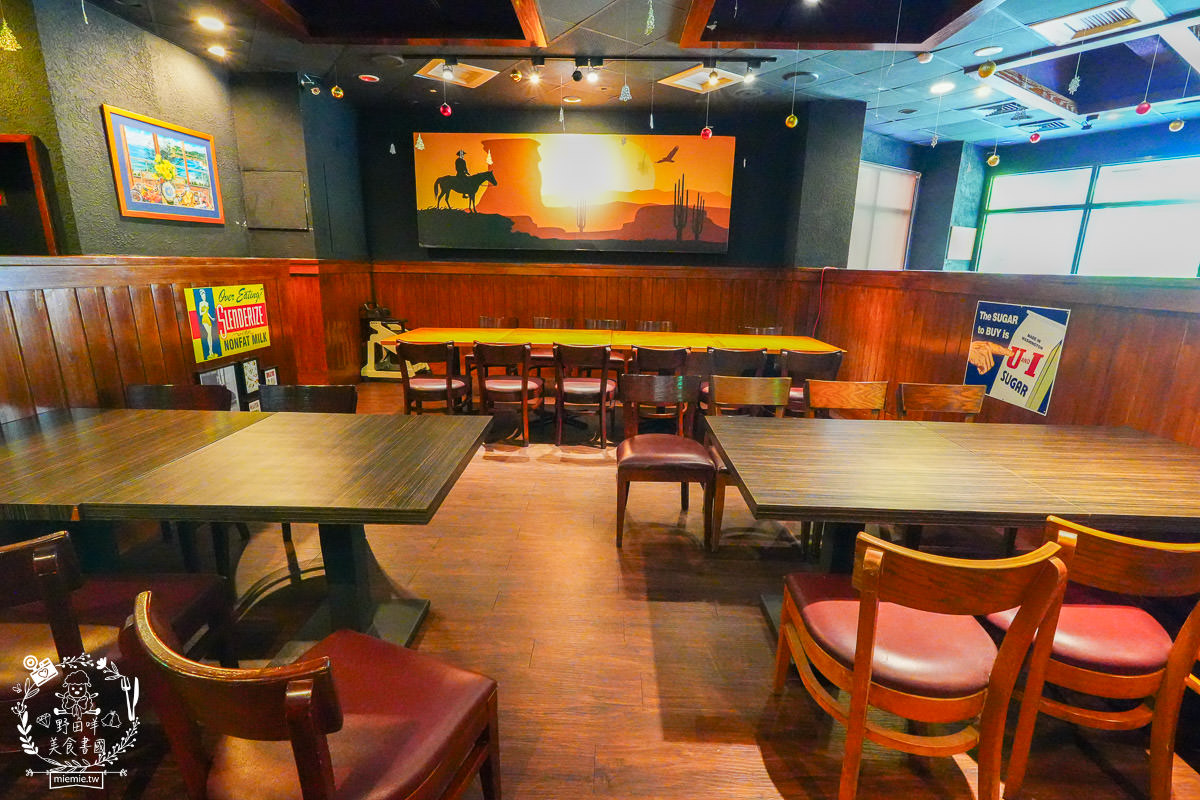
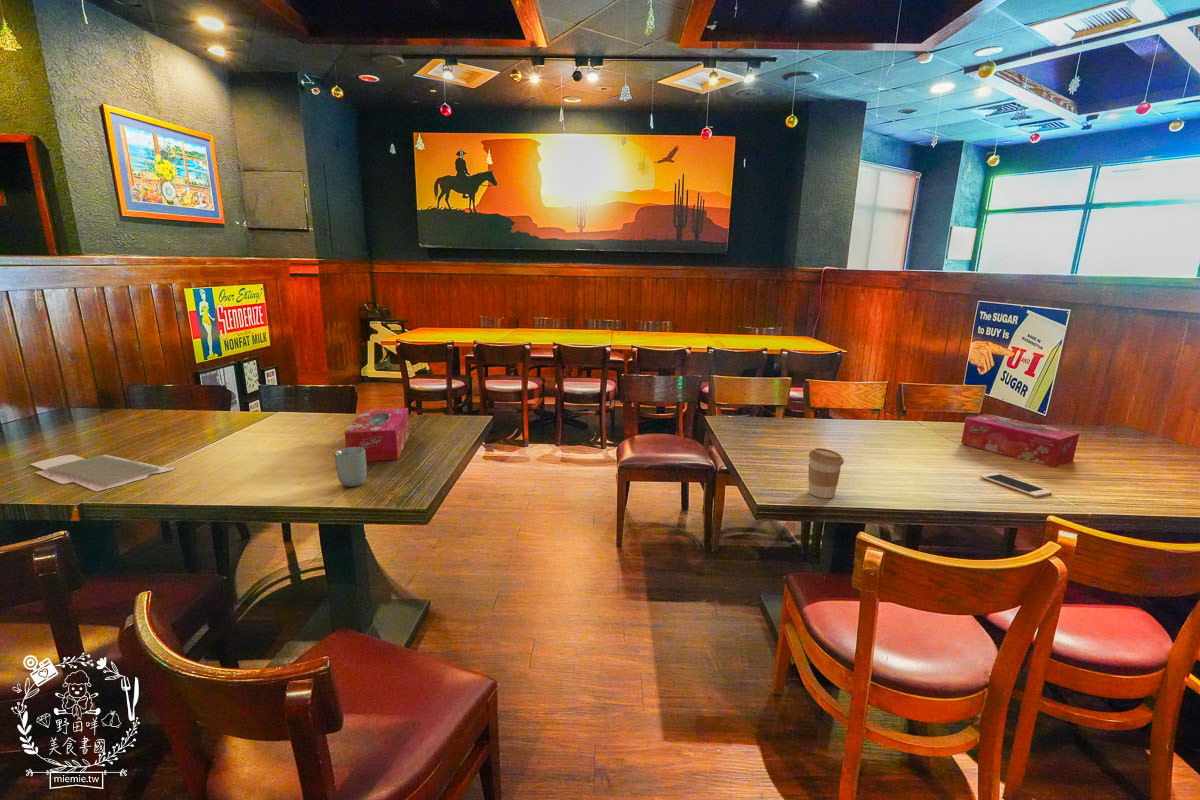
+ tissue box [344,407,411,462]
+ tissue box [960,413,1080,468]
+ cup [334,447,368,488]
+ coffee cup [807,447,845,499]
+ cell phone [979,472,1053,498]
+ napkin [29,454,176,492]
